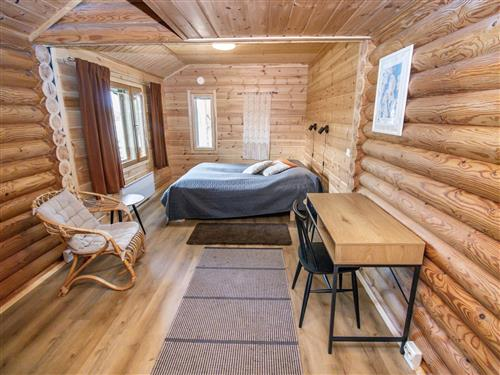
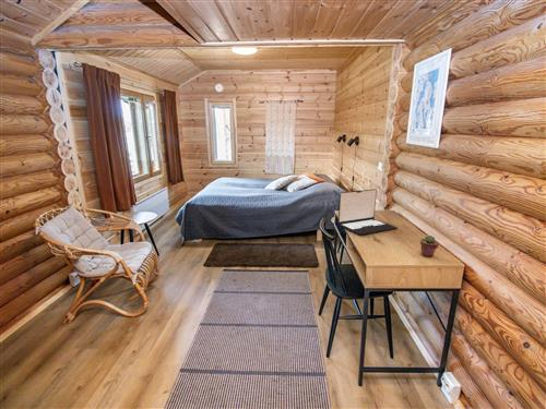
+ laptop [337,188,399,236]
+ potted succulent [419,234,439,258]
